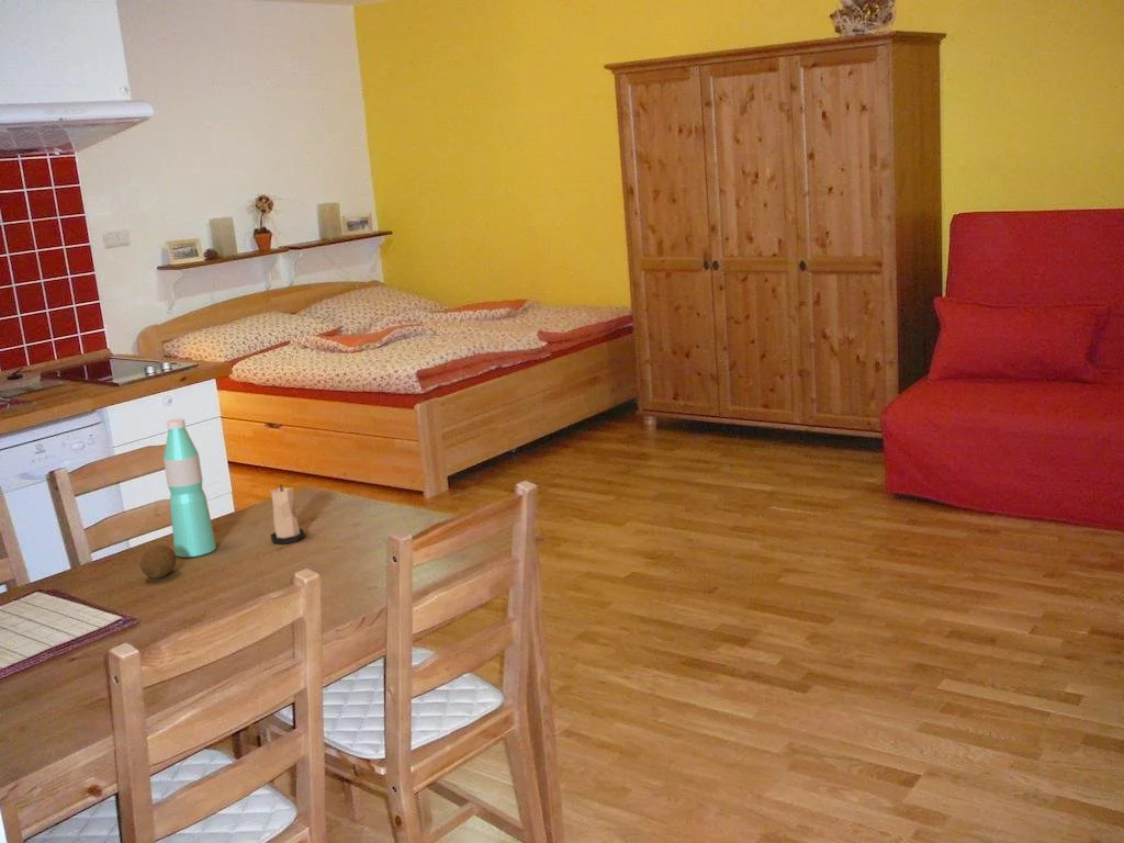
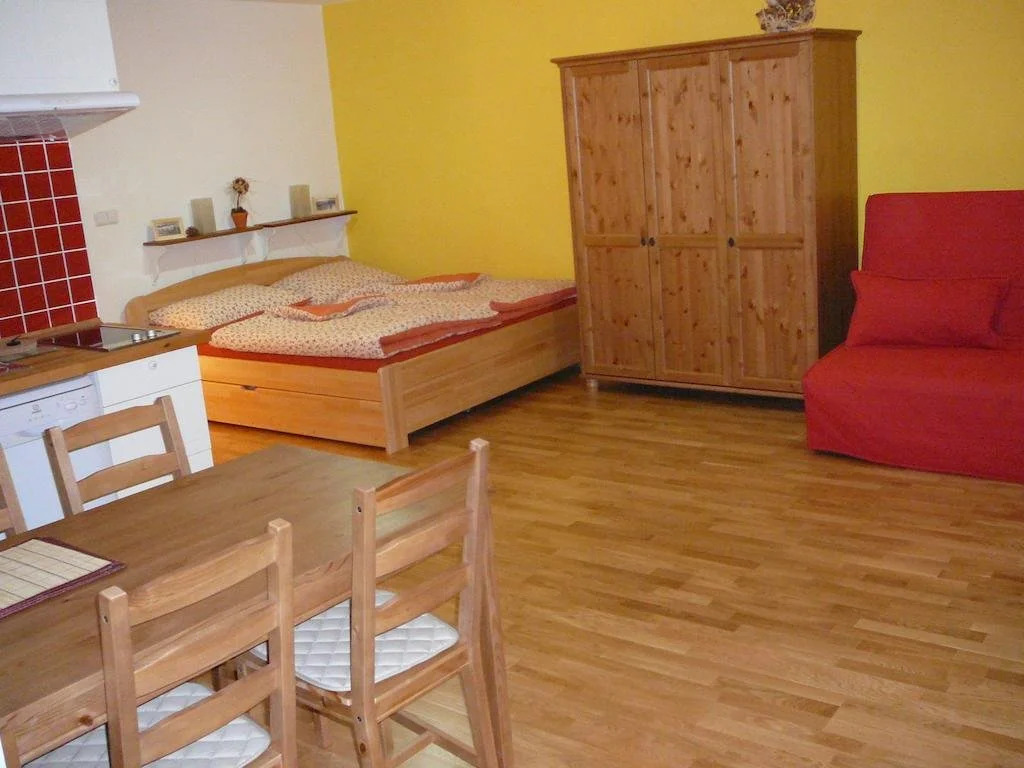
- water bottle [162,417,217,559]
- fruit [139,544,177,580]
- candle [269,483,306,544]
